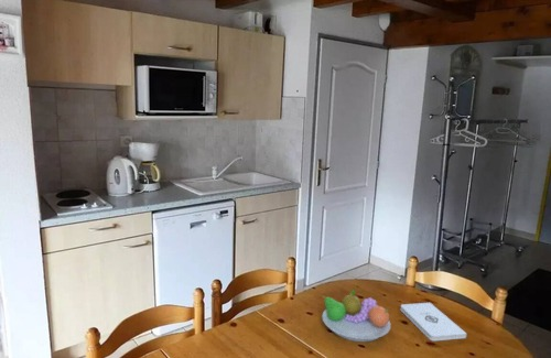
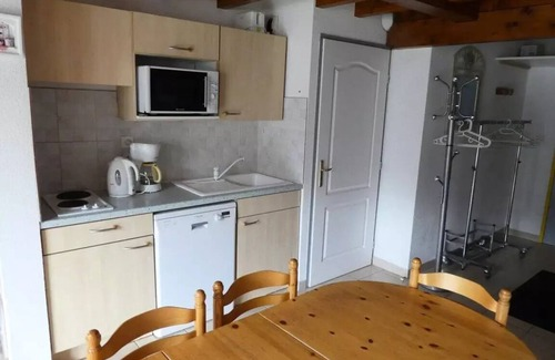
- fruit bowl [320,289,391,343]
- notepad [399,302,467,341]
